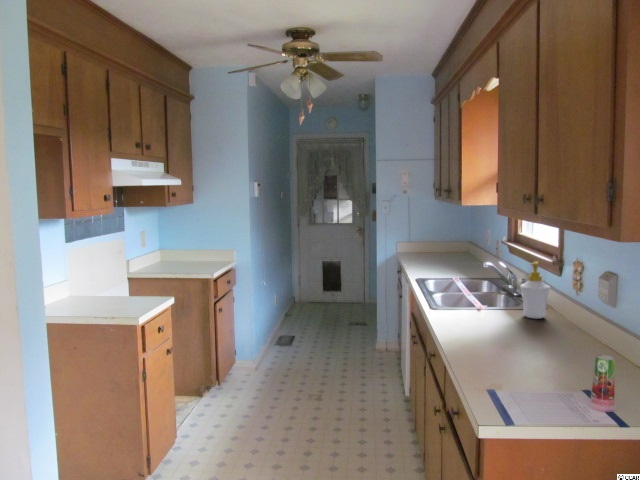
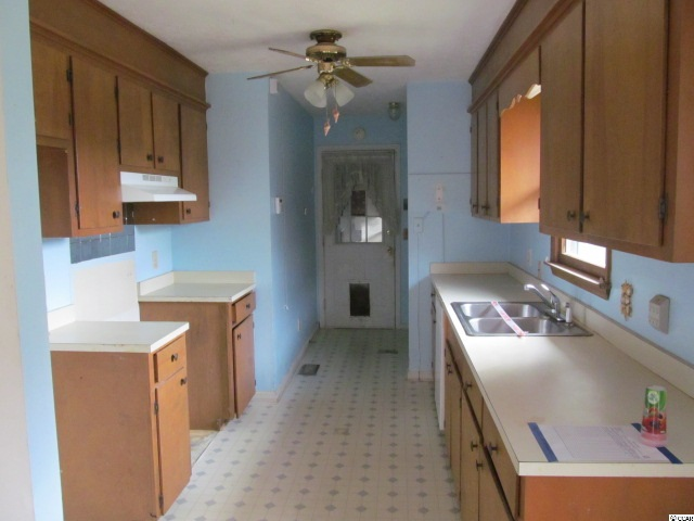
- soap bottle [519,260,551,320]
